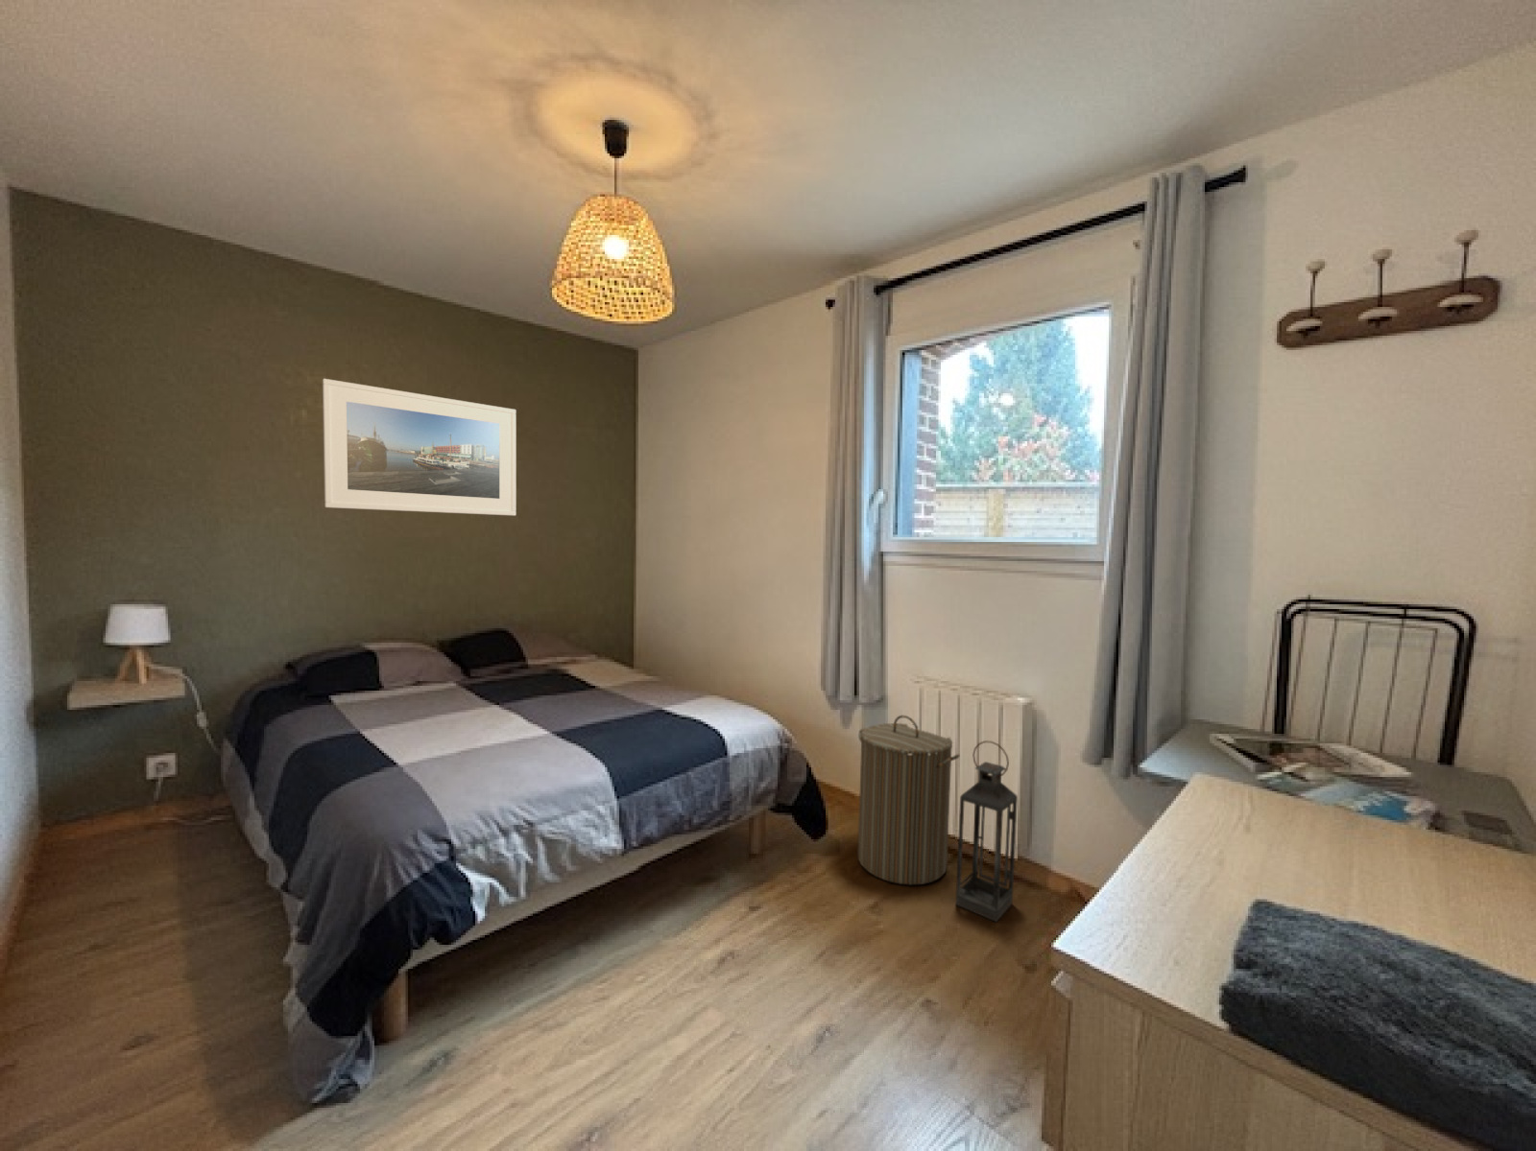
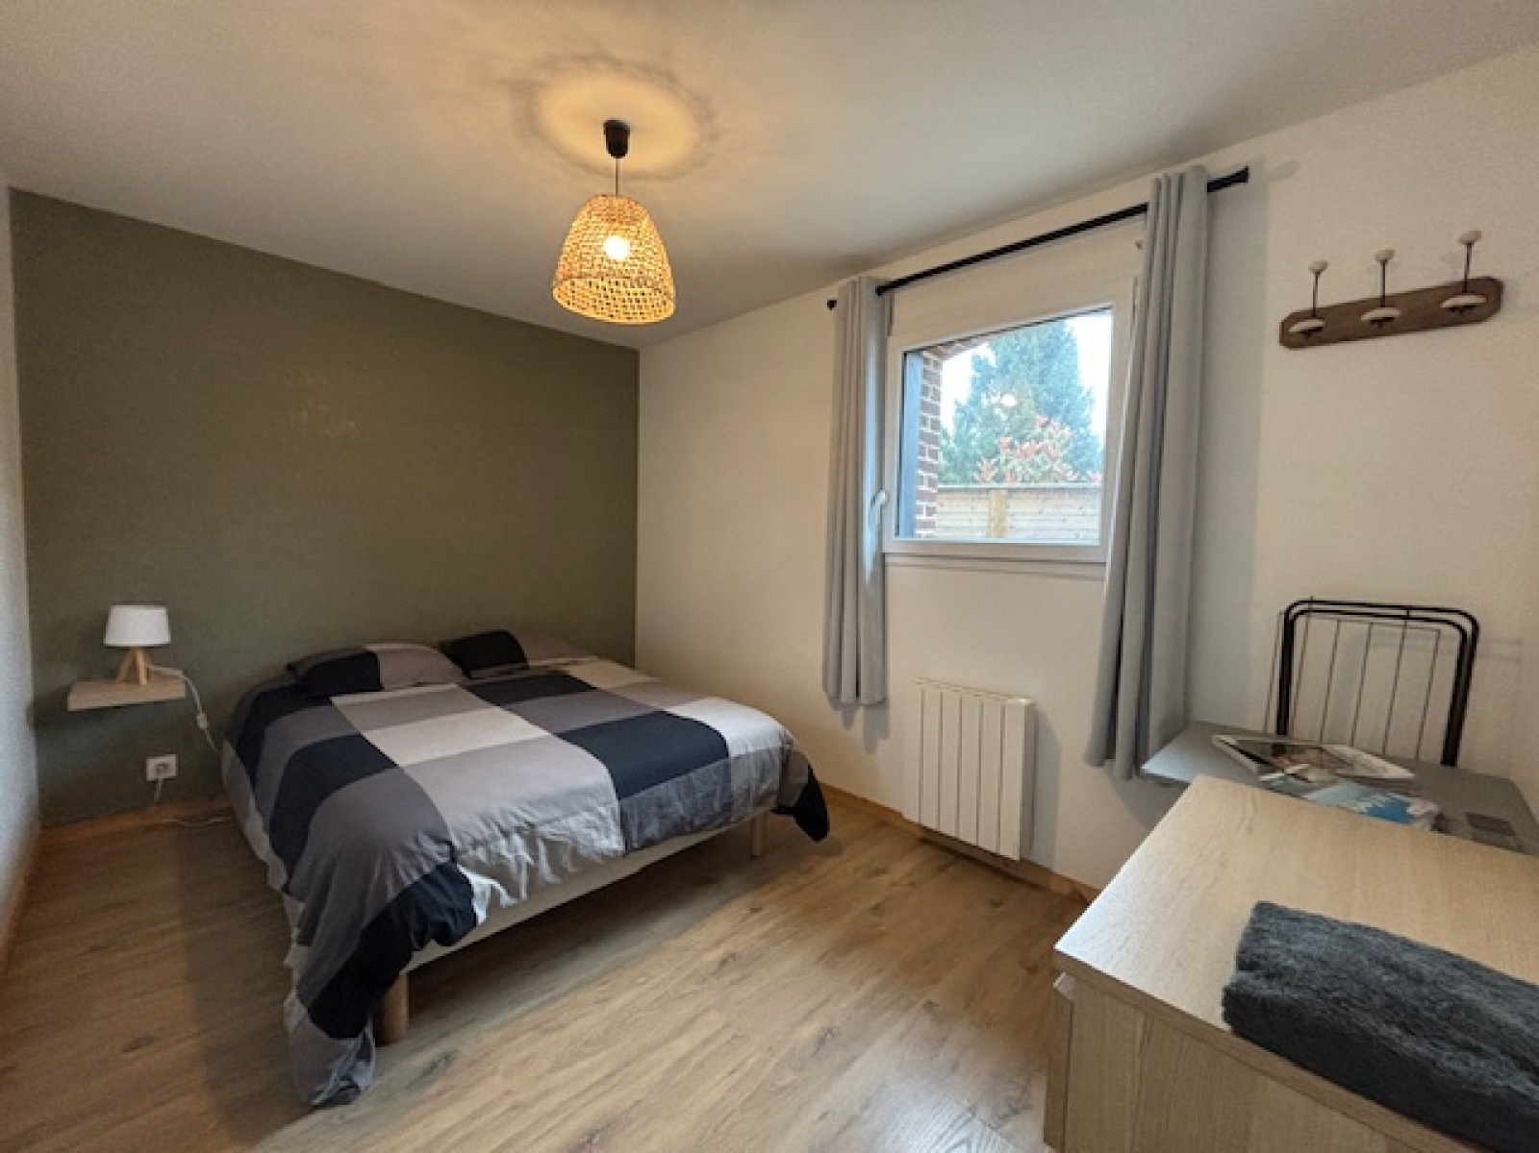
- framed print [322,378,516,517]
- laundry hamper [857,715,962,886]
- lantern [955,740,1018,922]
